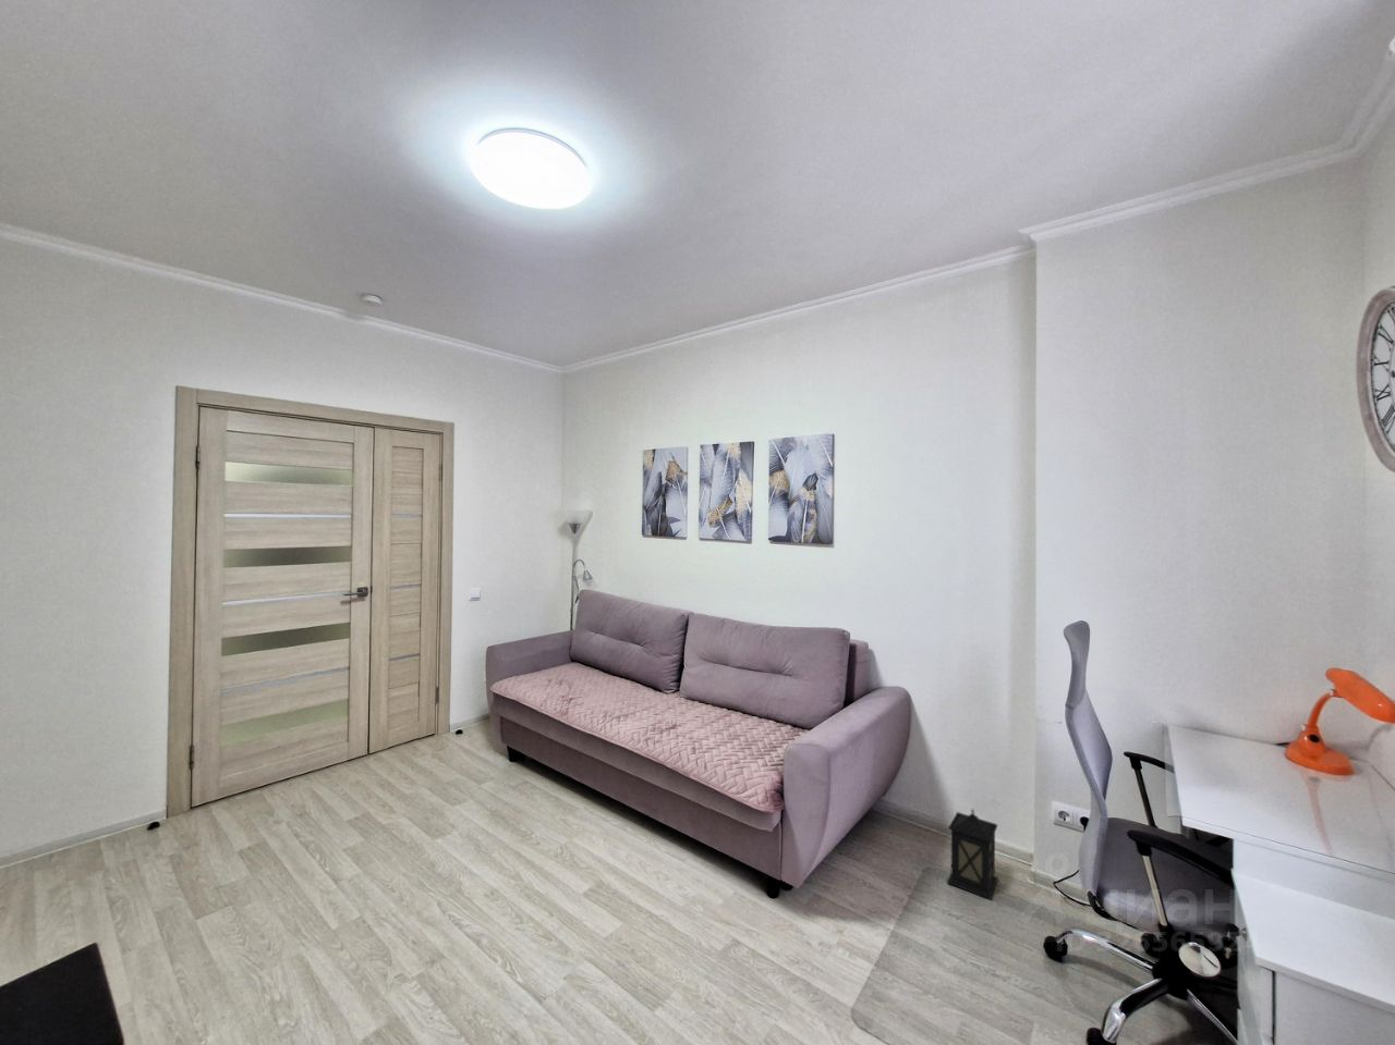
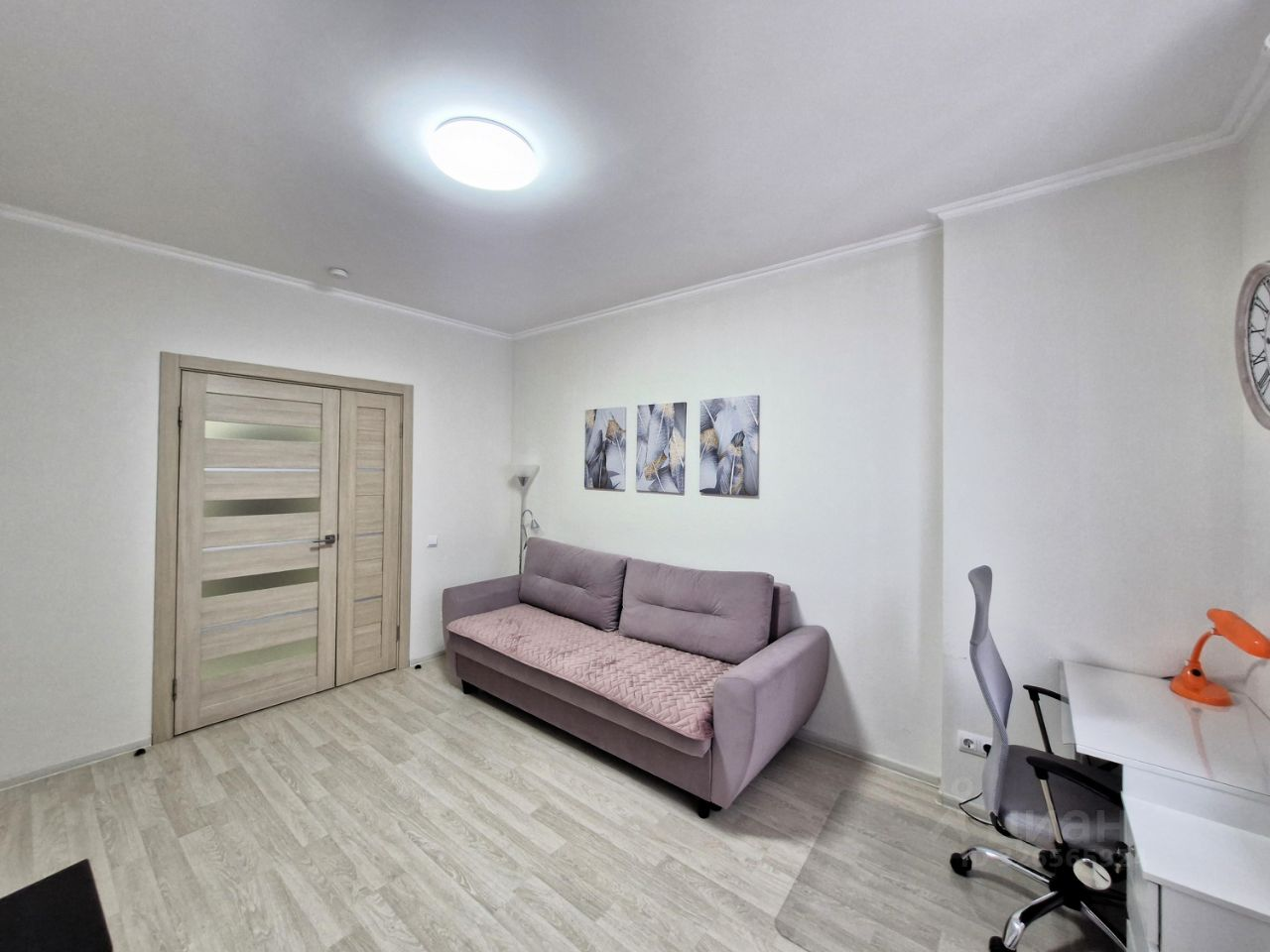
- lantern [946,808,1000,901]
